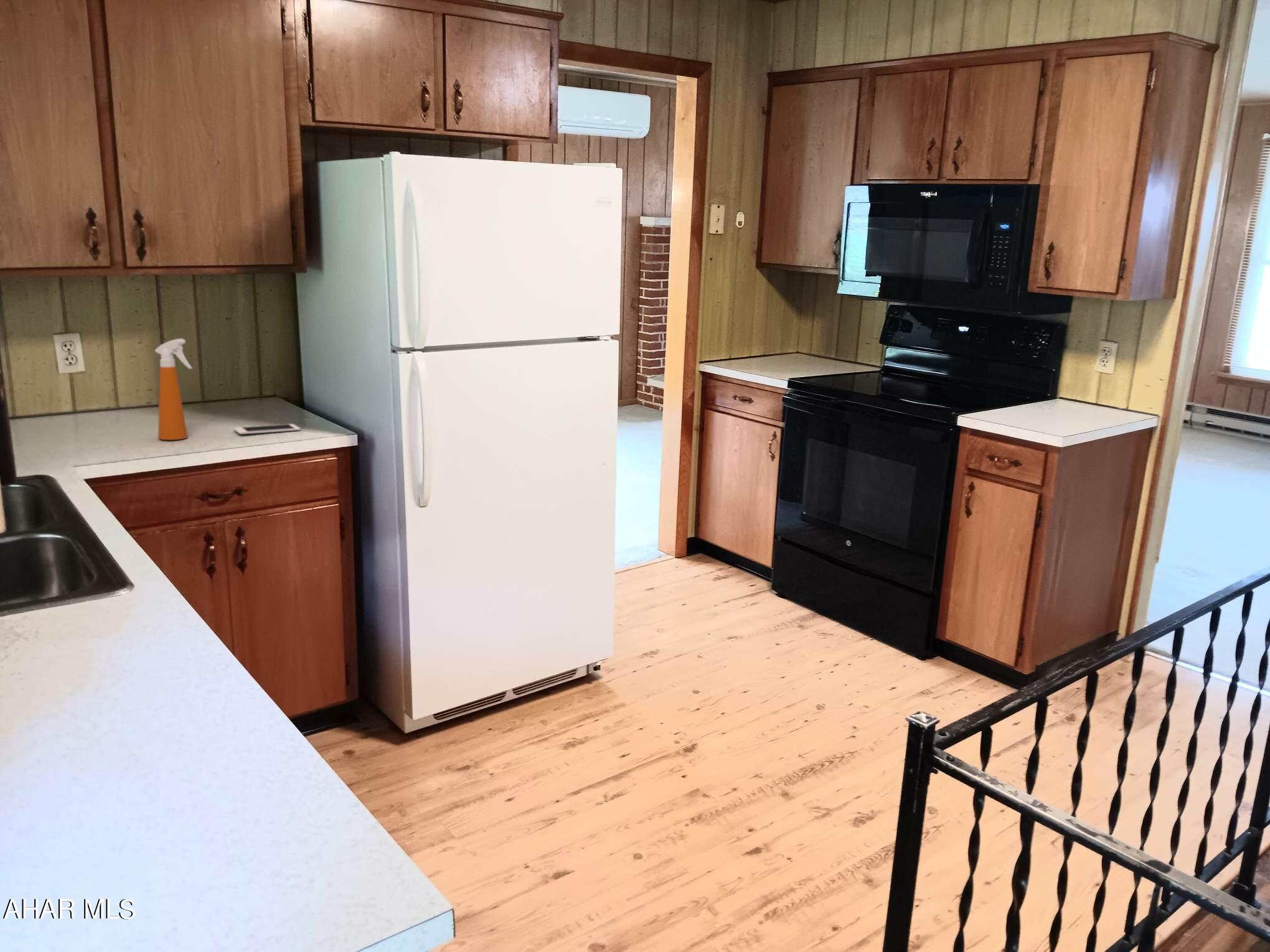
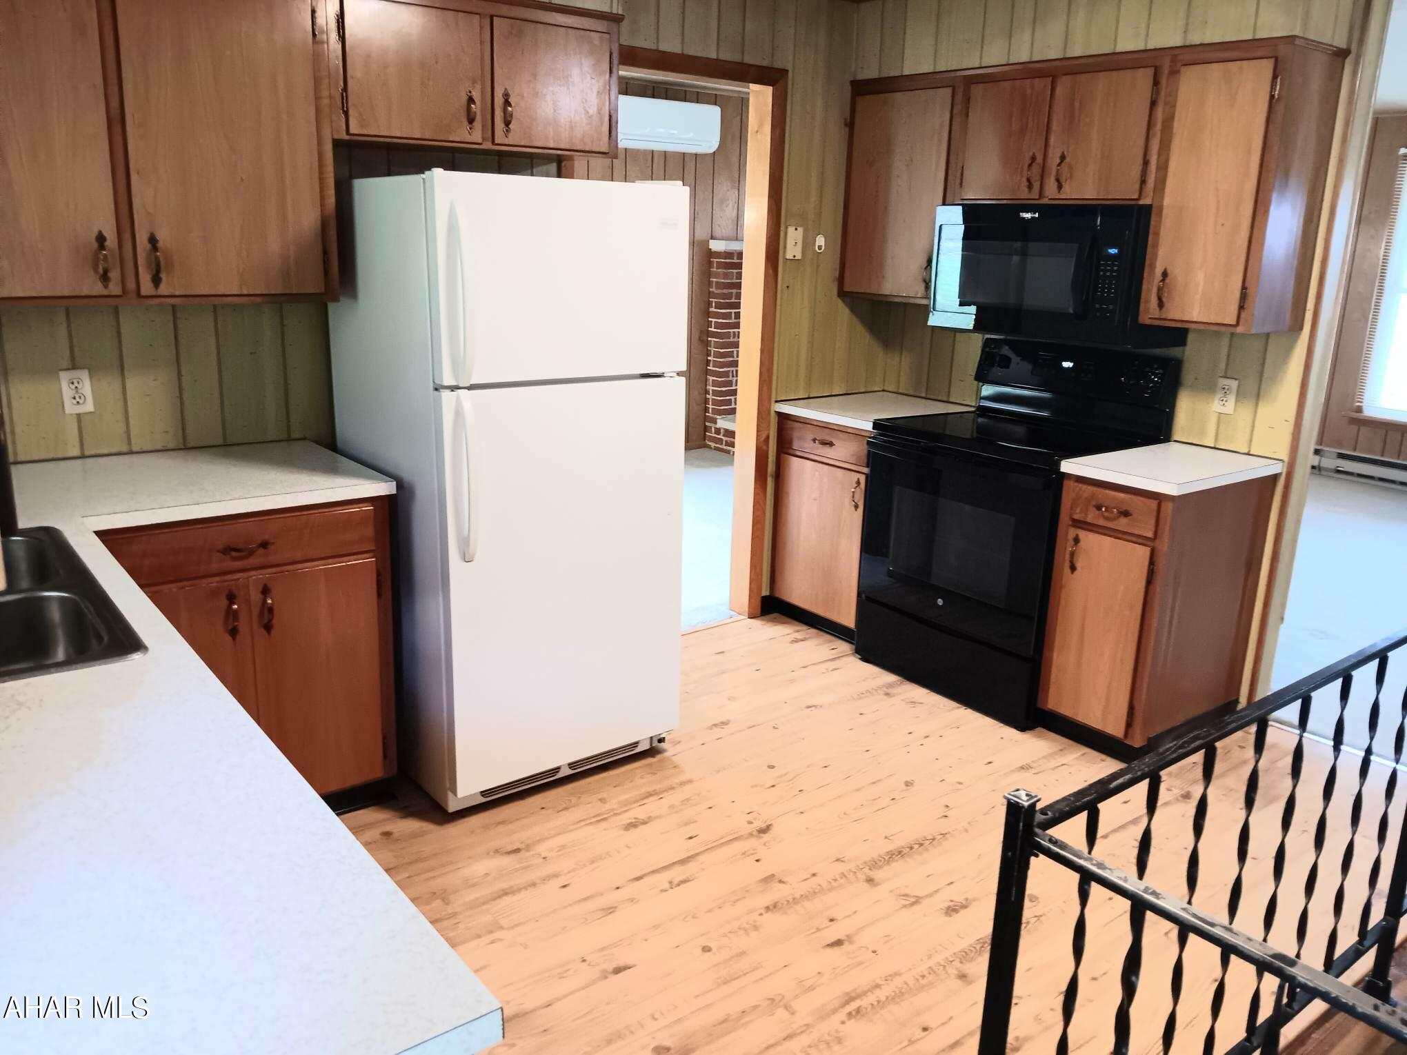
- spray bottle [154,338,193,441]
- cell phone [233,423,301,435]
